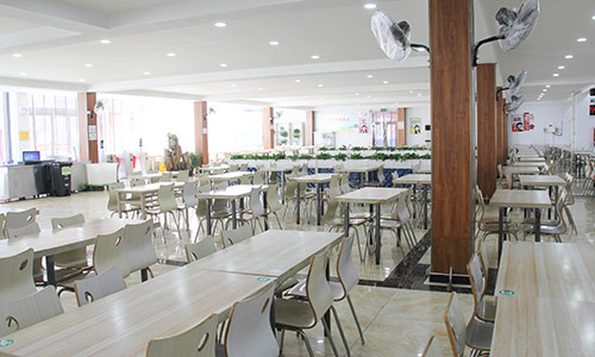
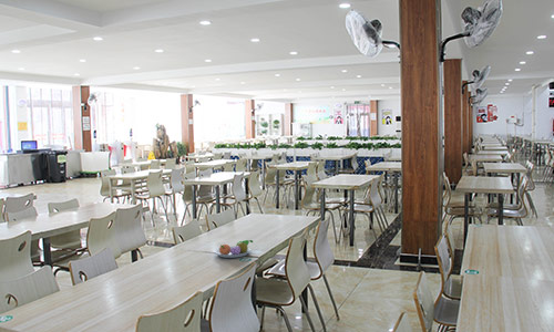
+ fruit bowl [214,239,254,259]
